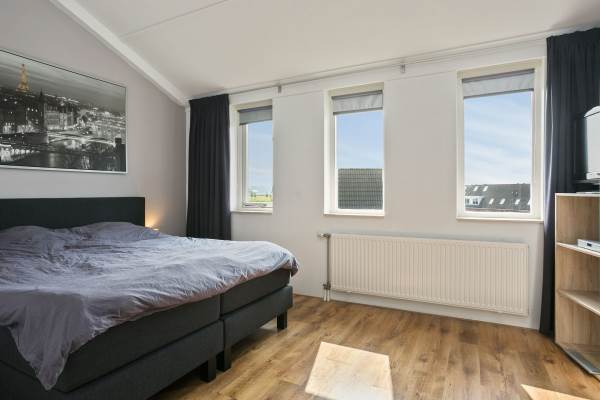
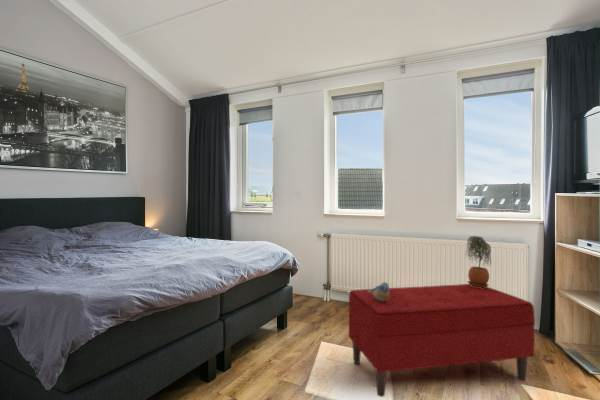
+ bench [348,283,536,398]
+ potted plant [464,235,492,288]
+ plush toy [368,281,390,302]
